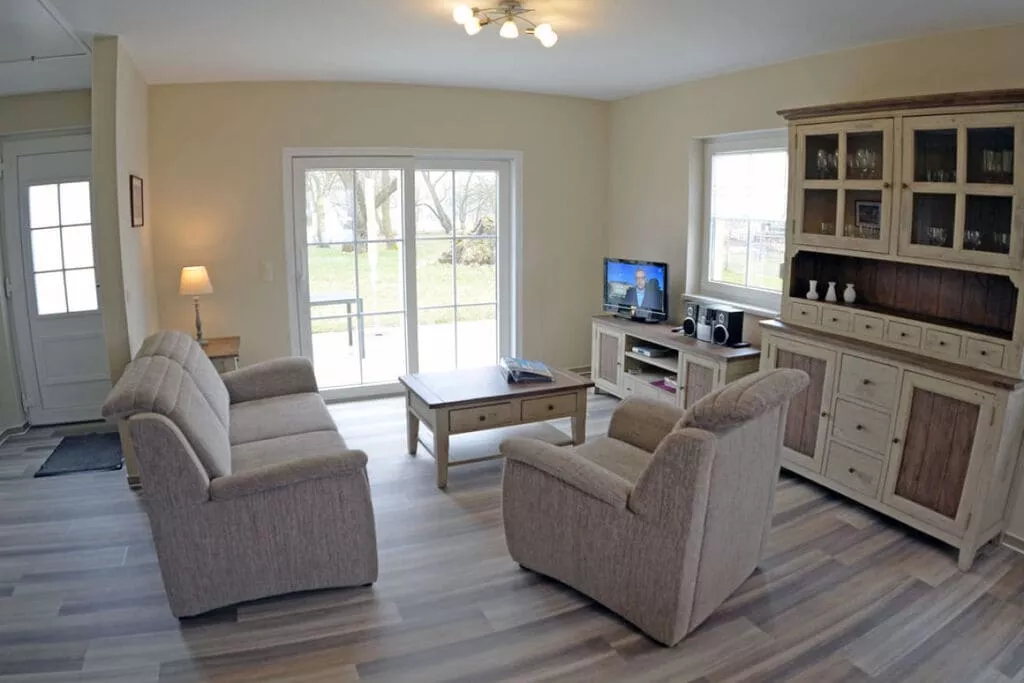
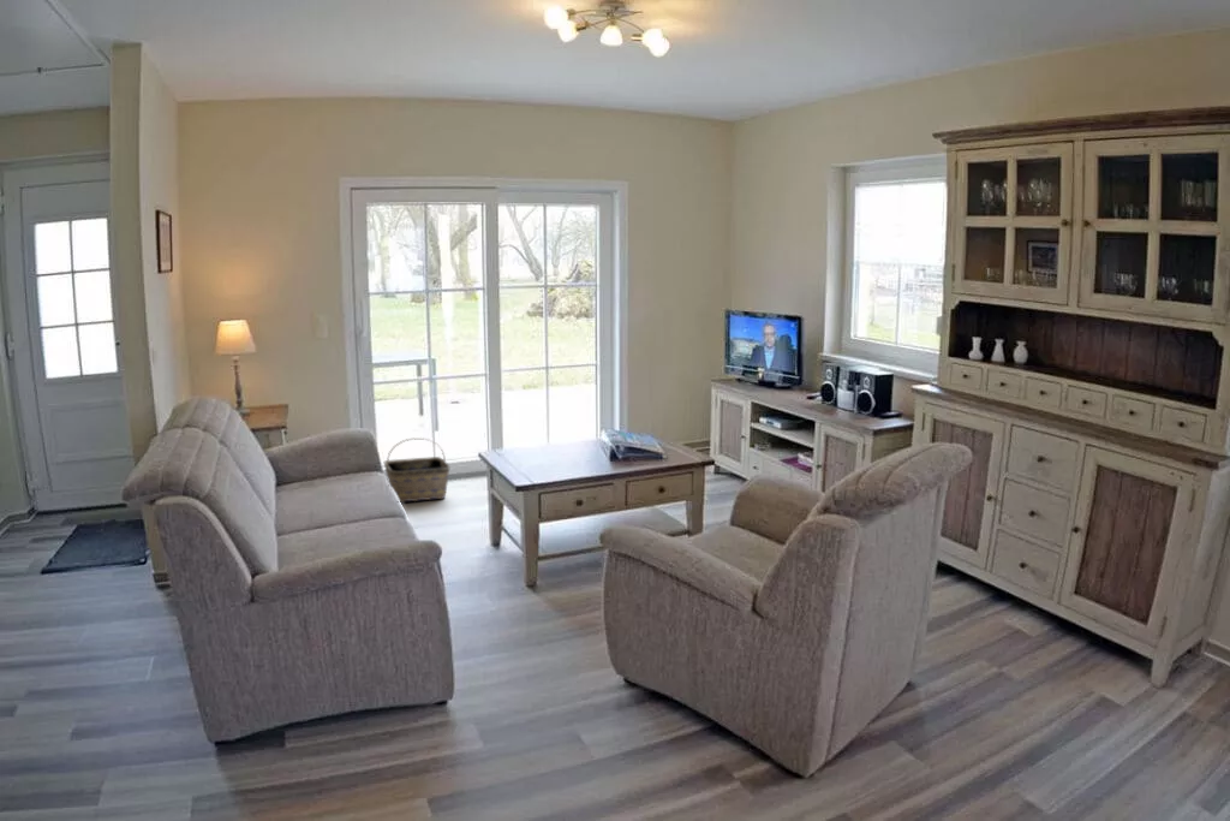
+ basket [383,436,450,504]
